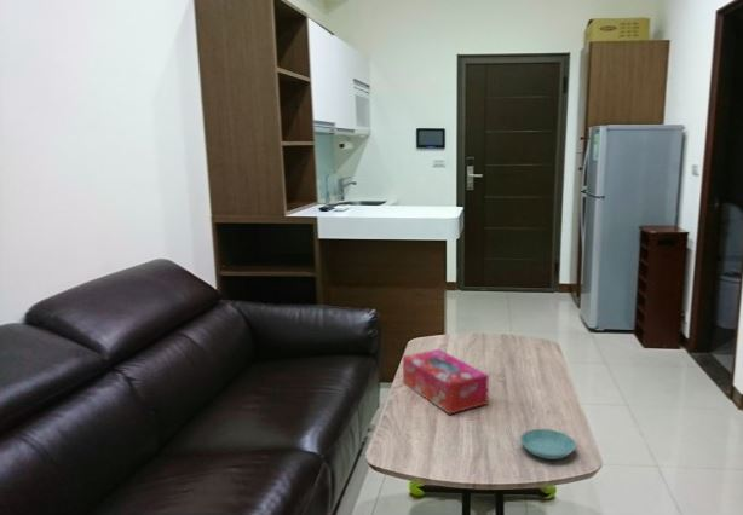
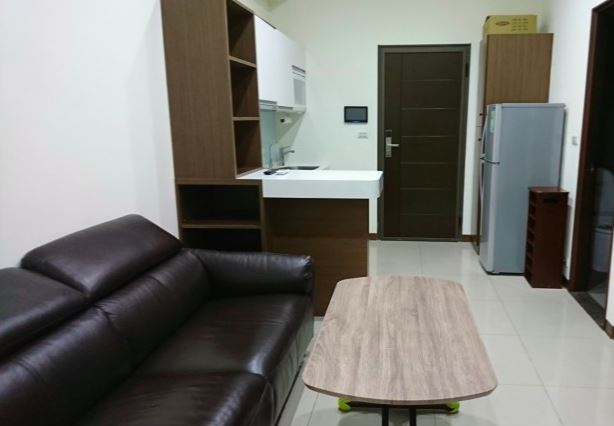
- tissue box [402,348,490,416]
- saucer [519,428,577,461]
